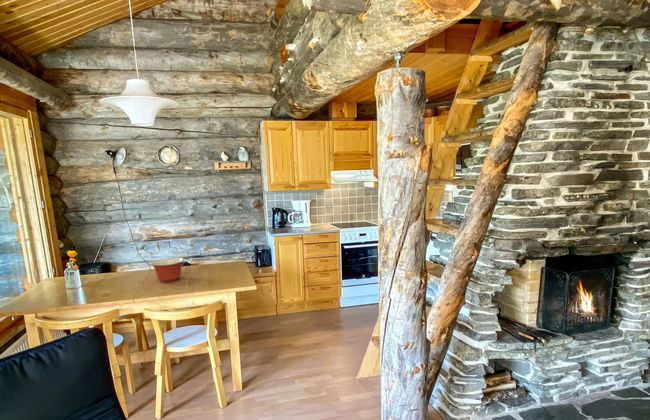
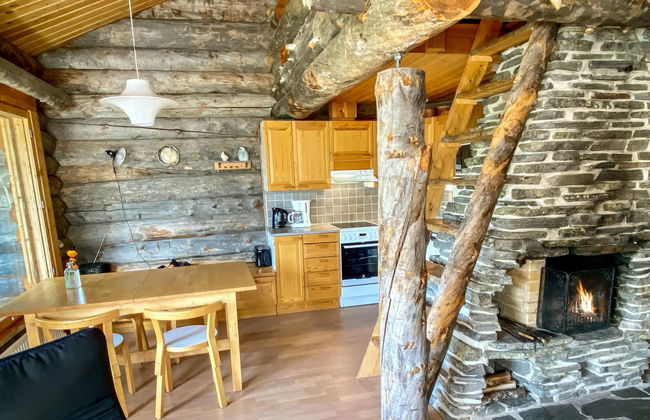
- mixing bowl [150,257,185,283]
